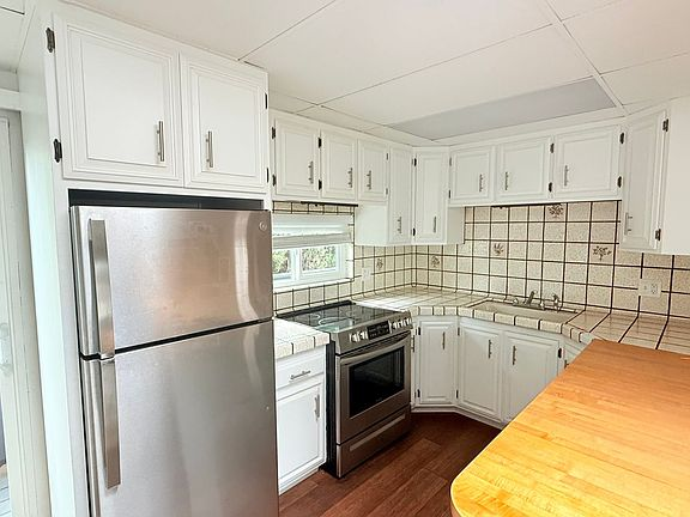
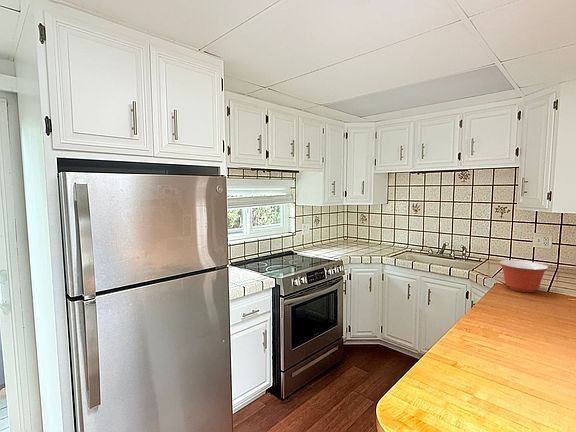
+ mixing bowl [498,259,549,293]
